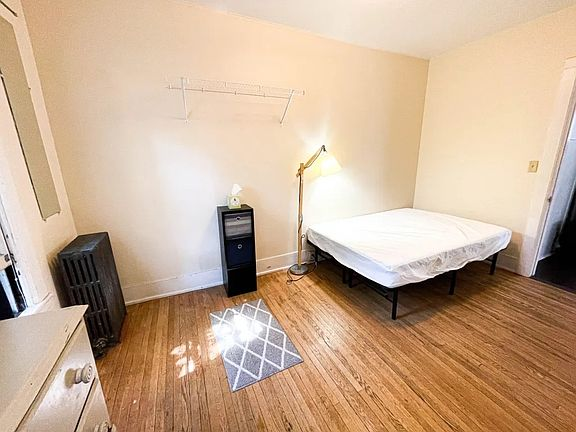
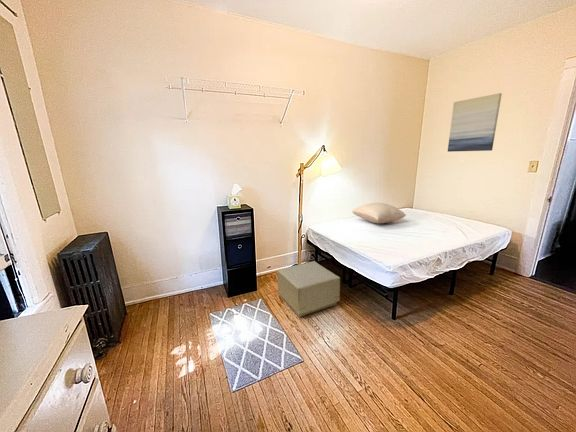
+ wall art [447,92,503,153]
+ pillow [351,202,407,224]
+ cardboard box [276,260,341,318]
